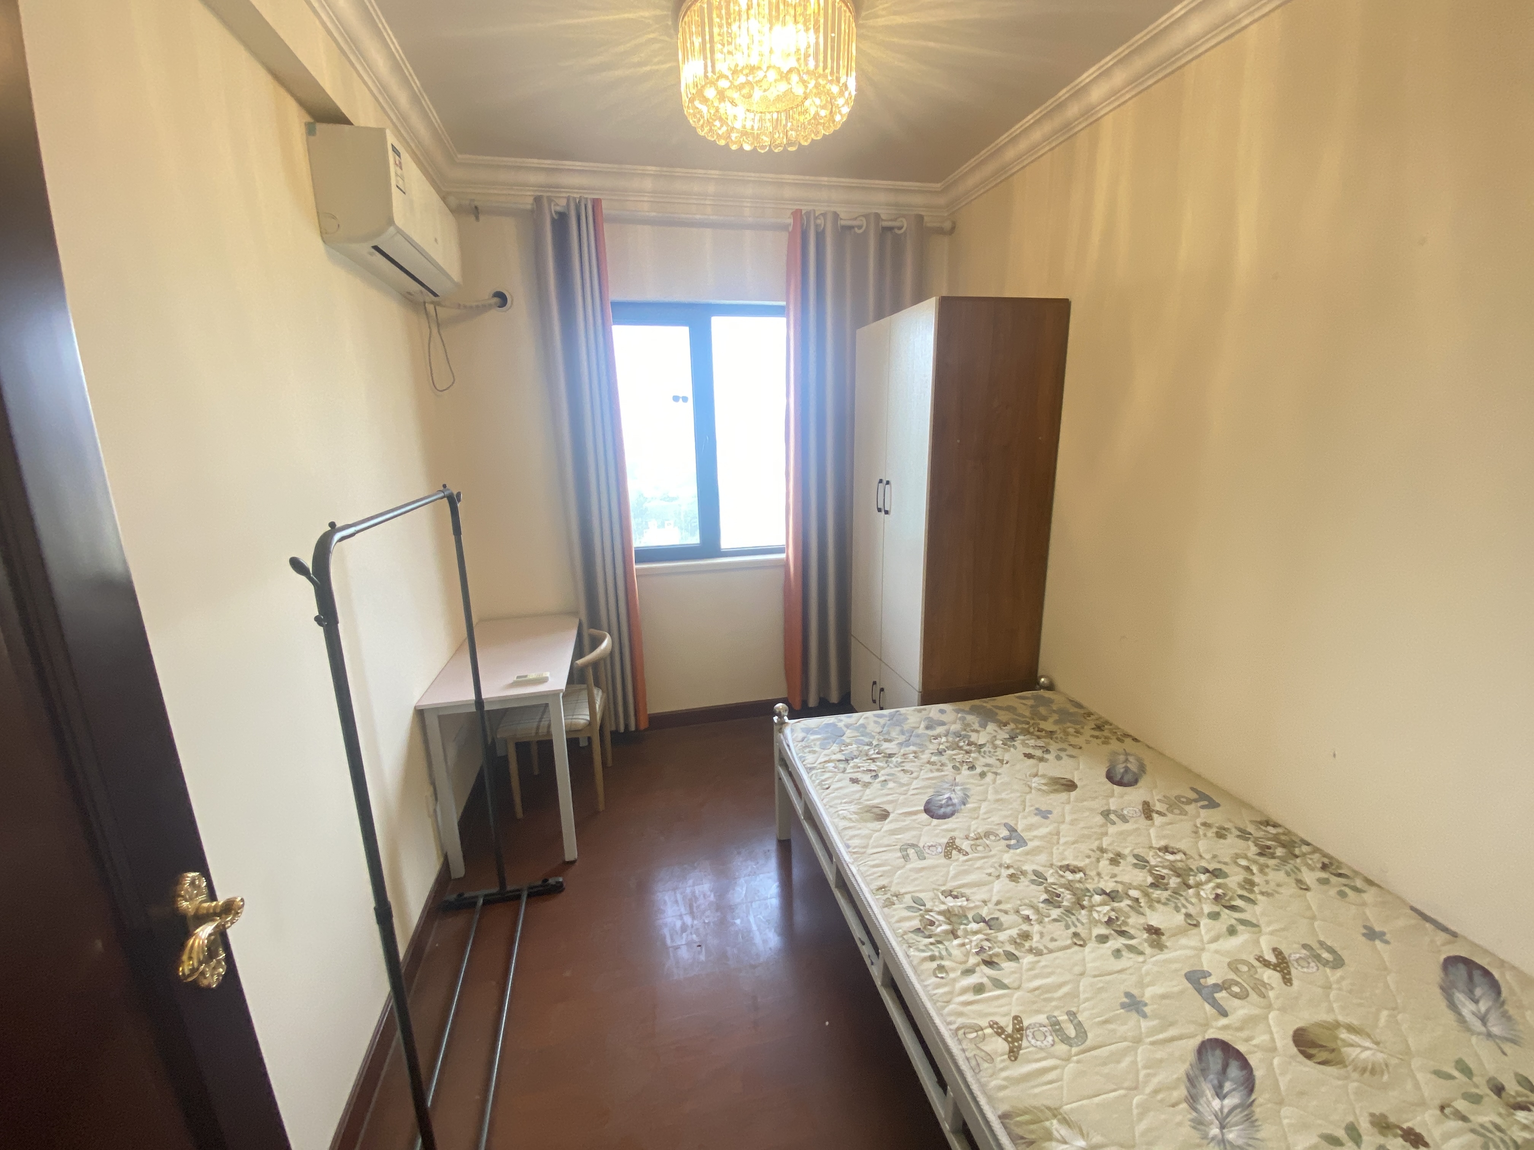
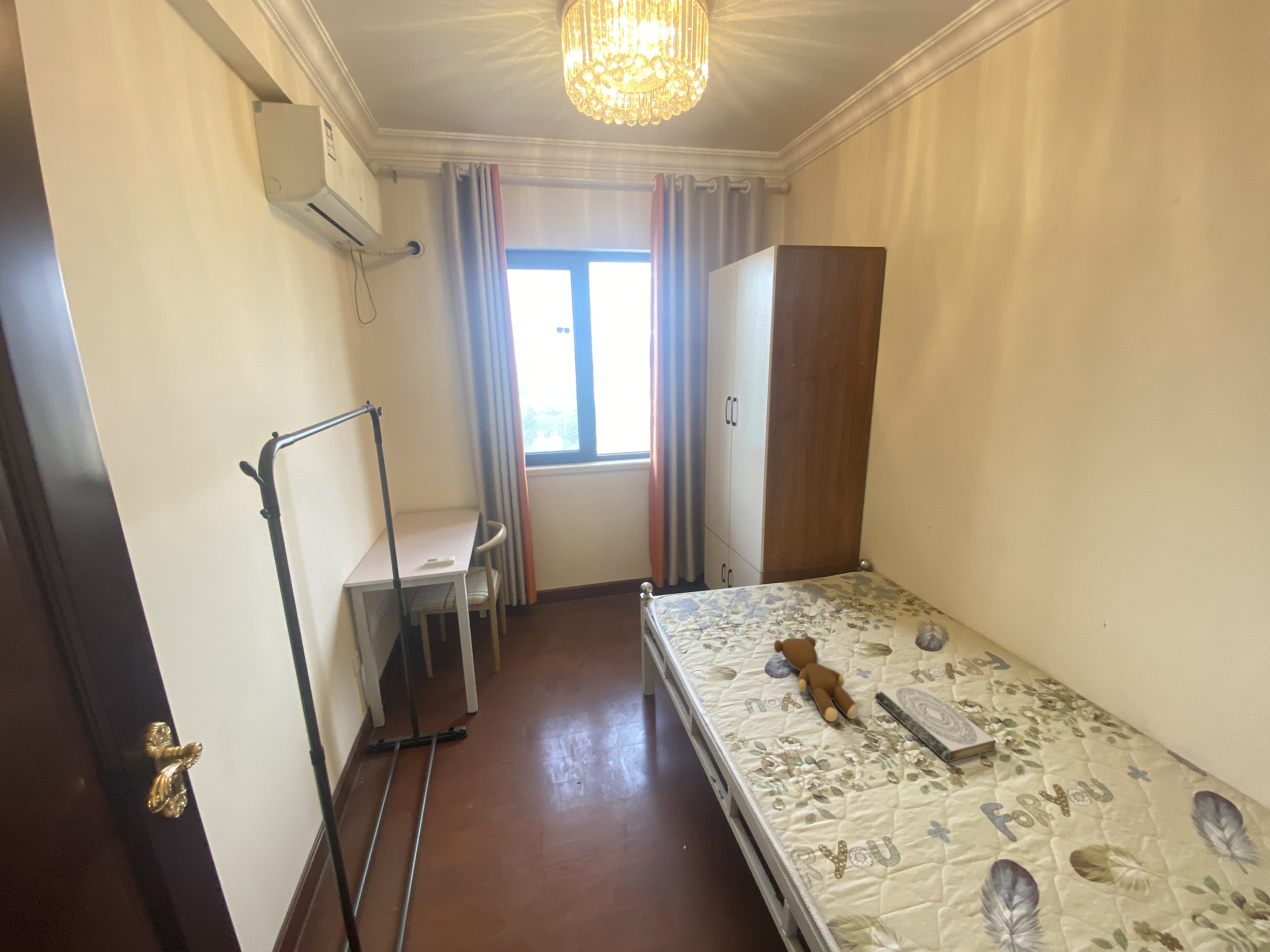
+ teddy bear [774,636,858,722]
+ book [874,683,996,762]
